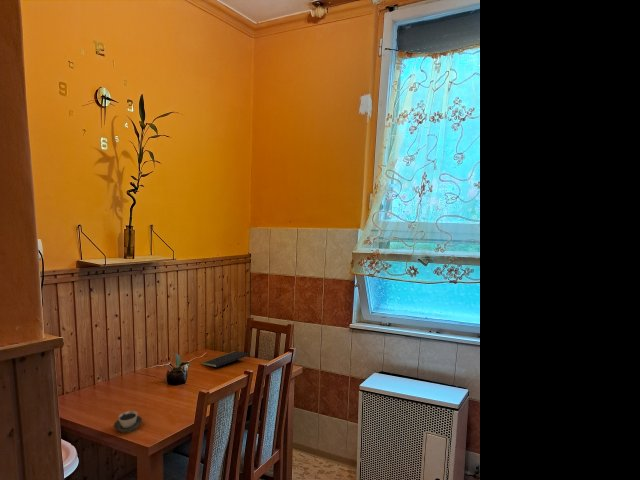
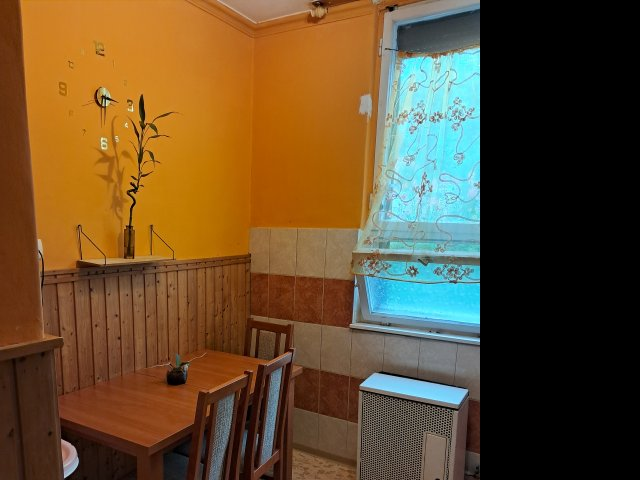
- notepad [201,350,251,368]
- cup [113,410,143,434]
